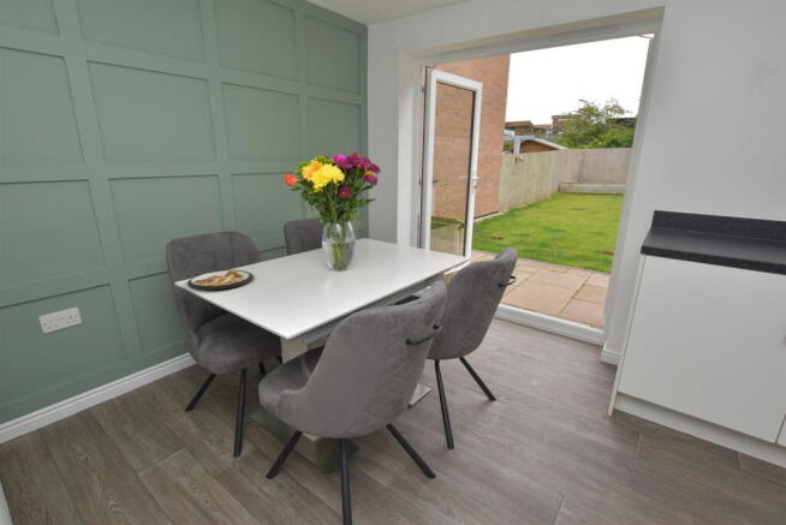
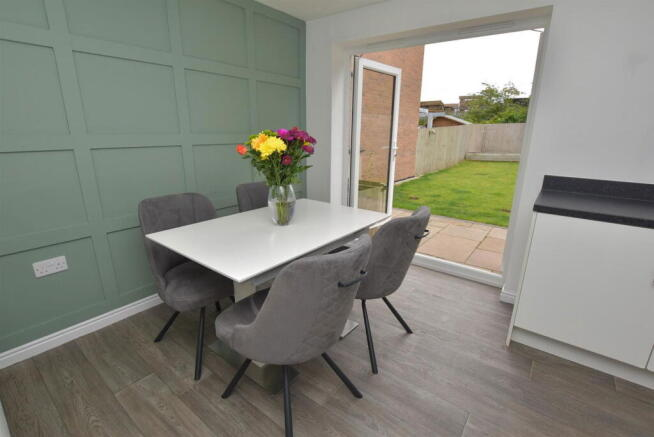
- dish [186,269,255,292]
